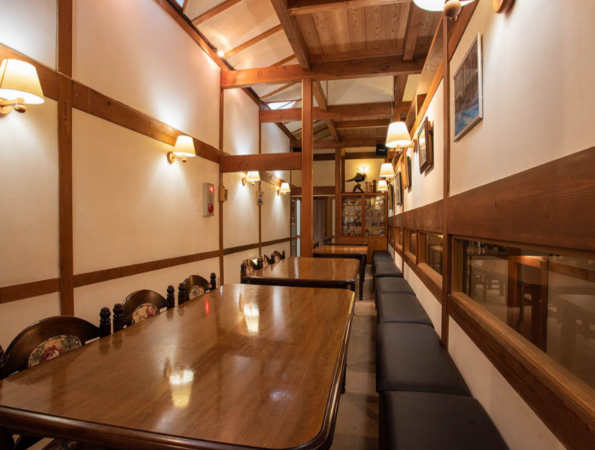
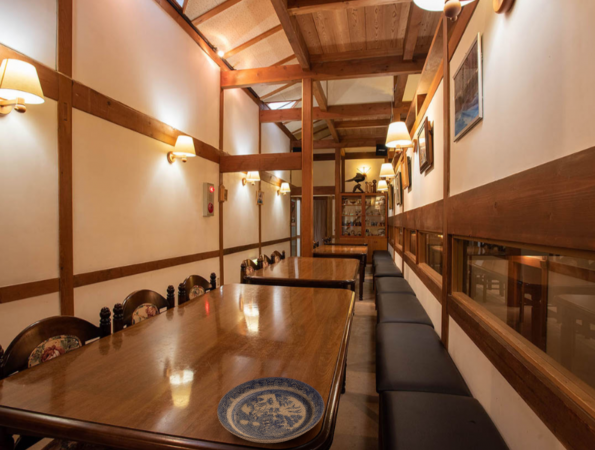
+ plate [216,376,325,444]
